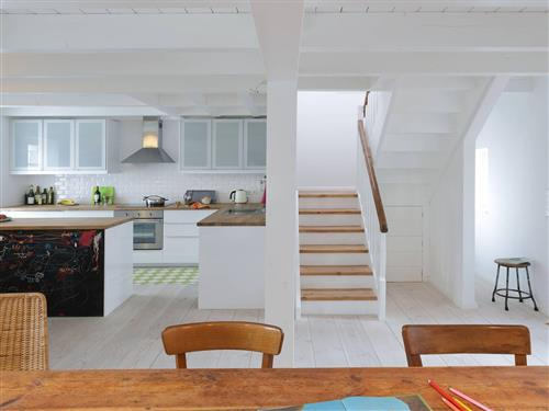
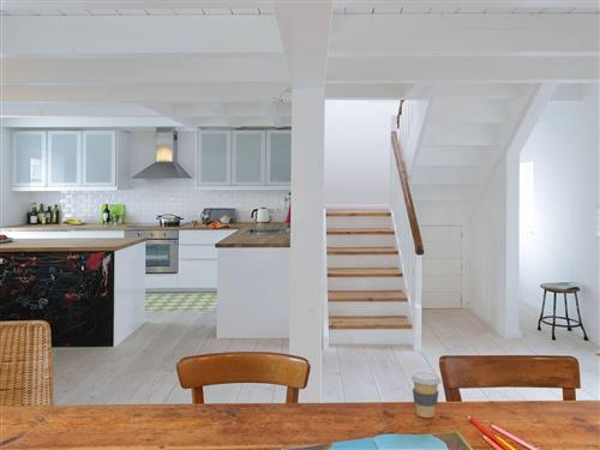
+ coffee cup [410,371,442,419]
